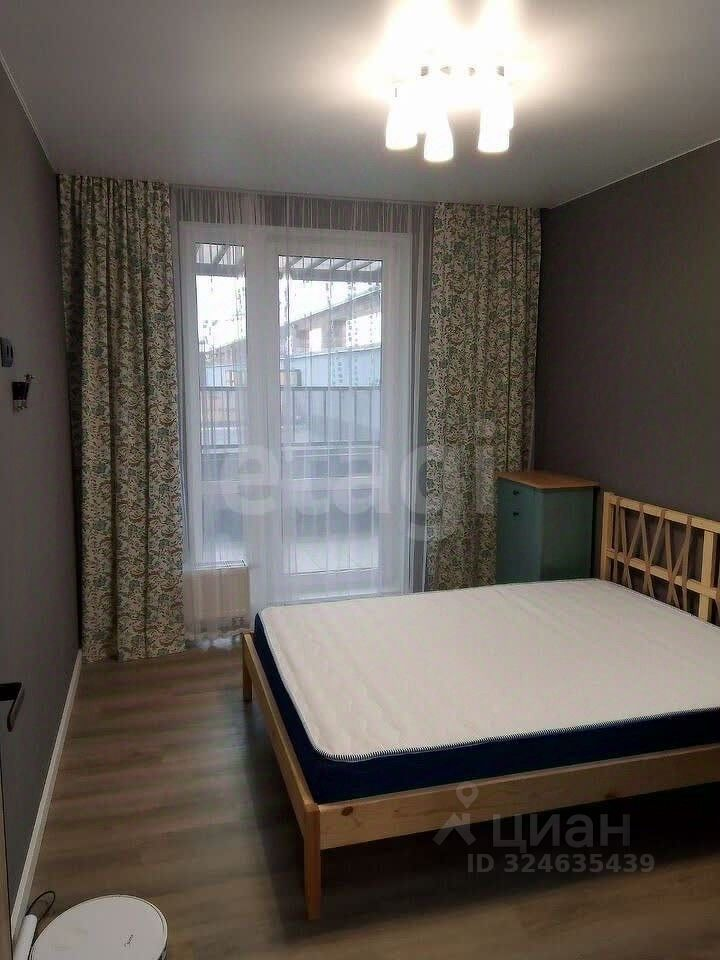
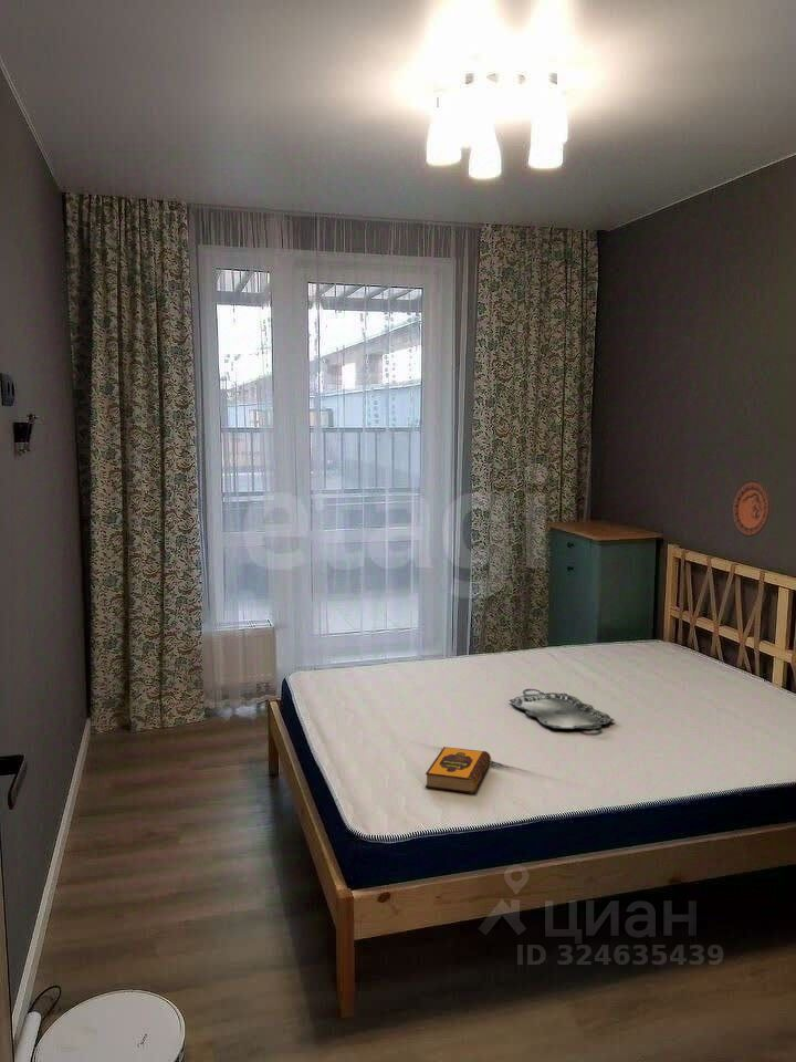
+ serving tray [509,688,615,730]
+ decorative plate [731,480,772,538]
+ hardback book [425,746,492,794]
